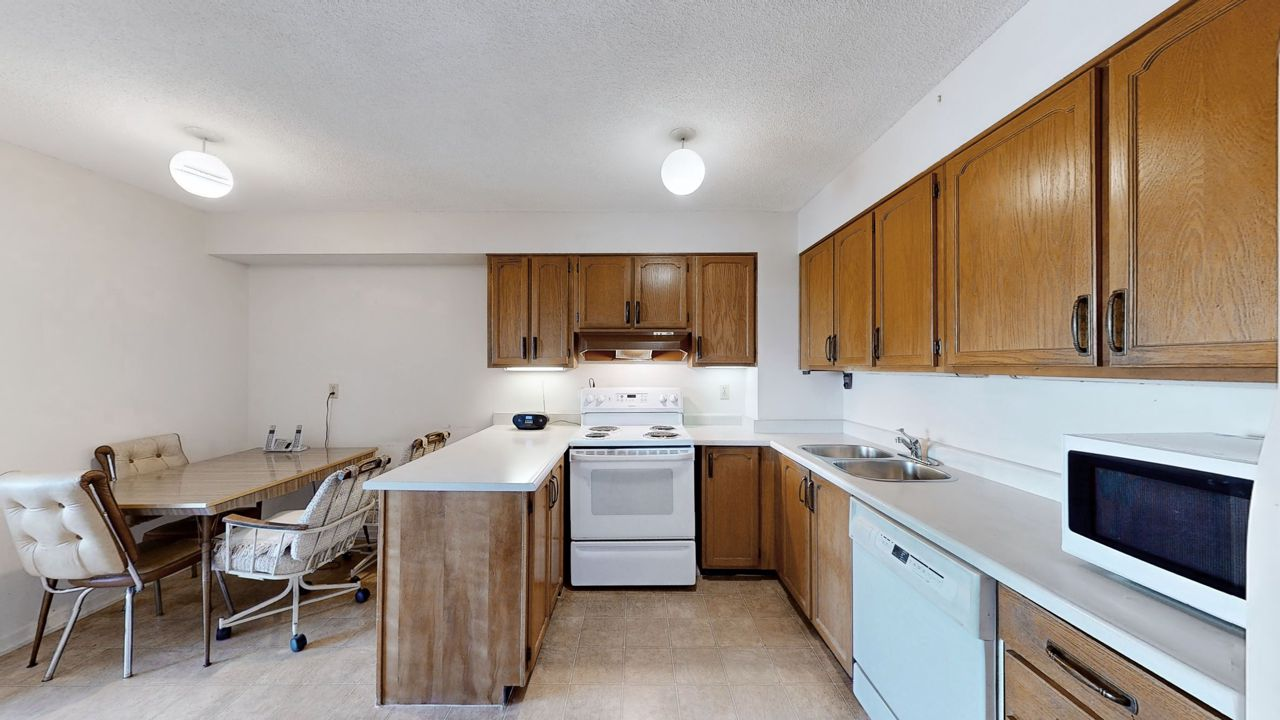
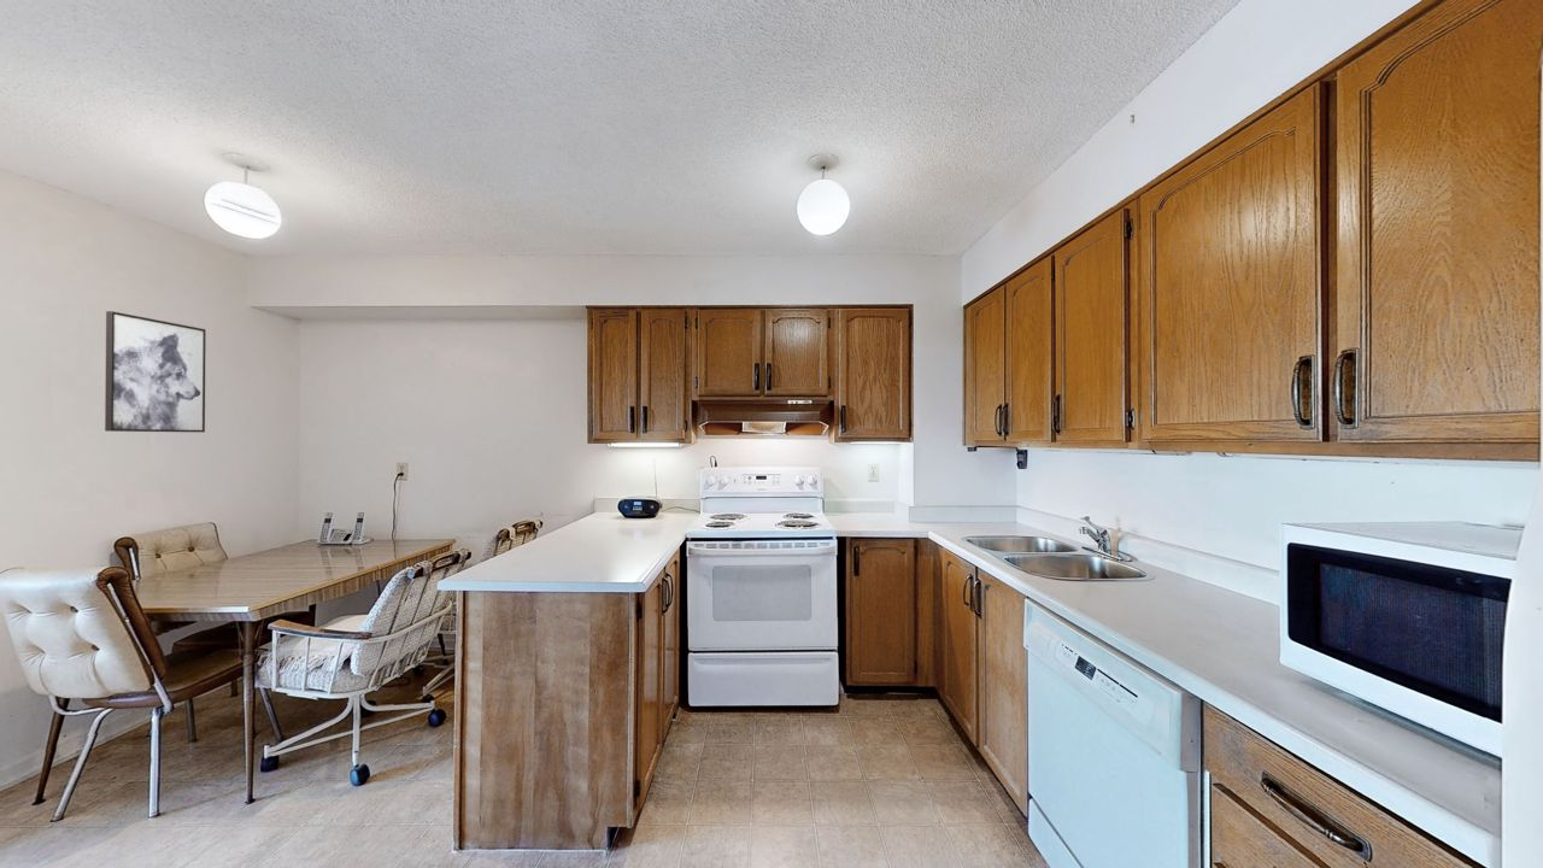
+ wall art [104,310,207,434]
